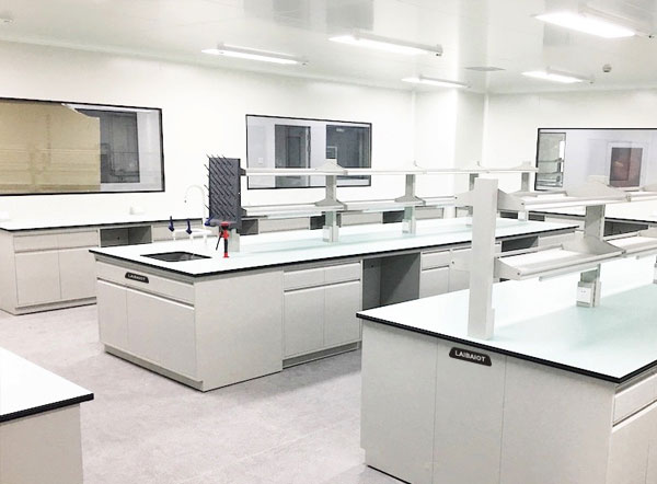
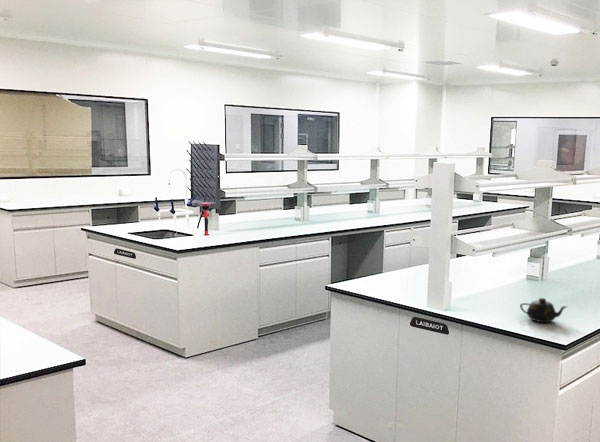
+ teapot [519,297,568,323]
